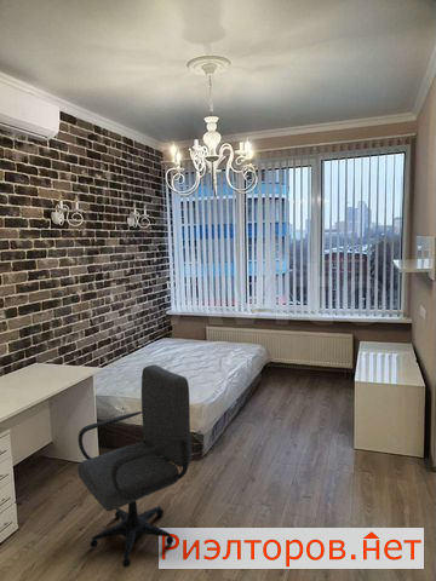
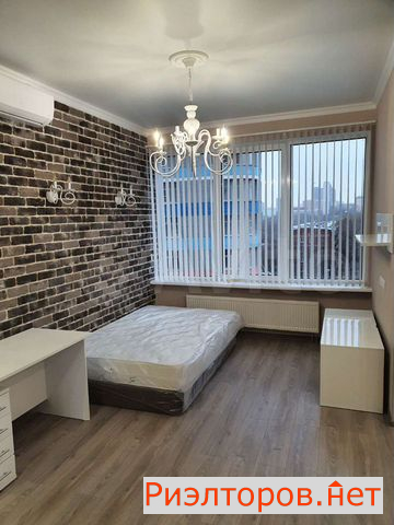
- office chair [76,363,193,569]
